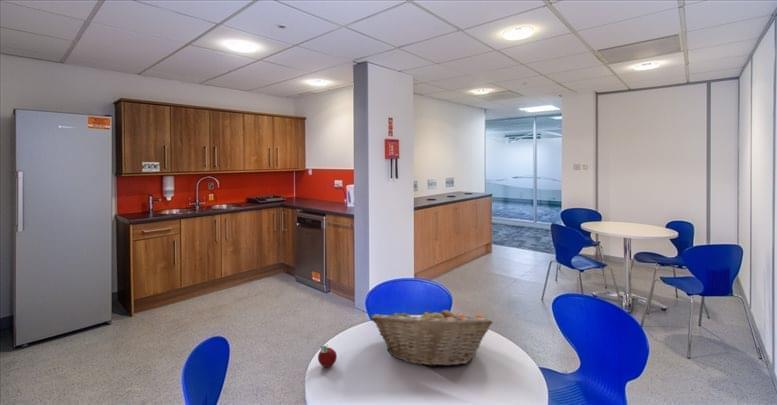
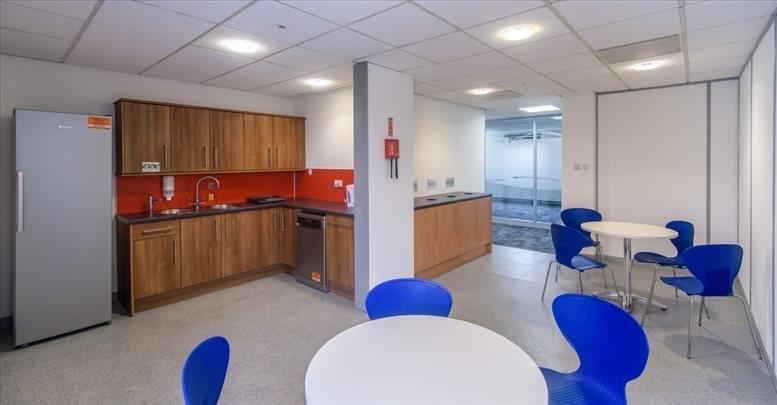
- fruit basket [369,305,494,367]
- fruit [317,345,338,368]
